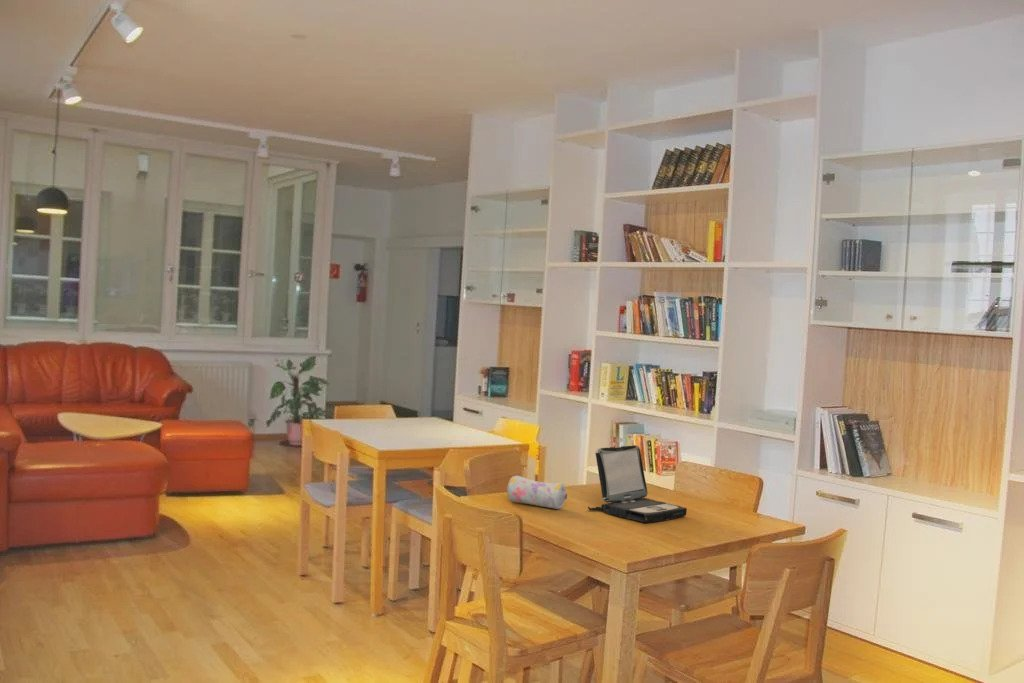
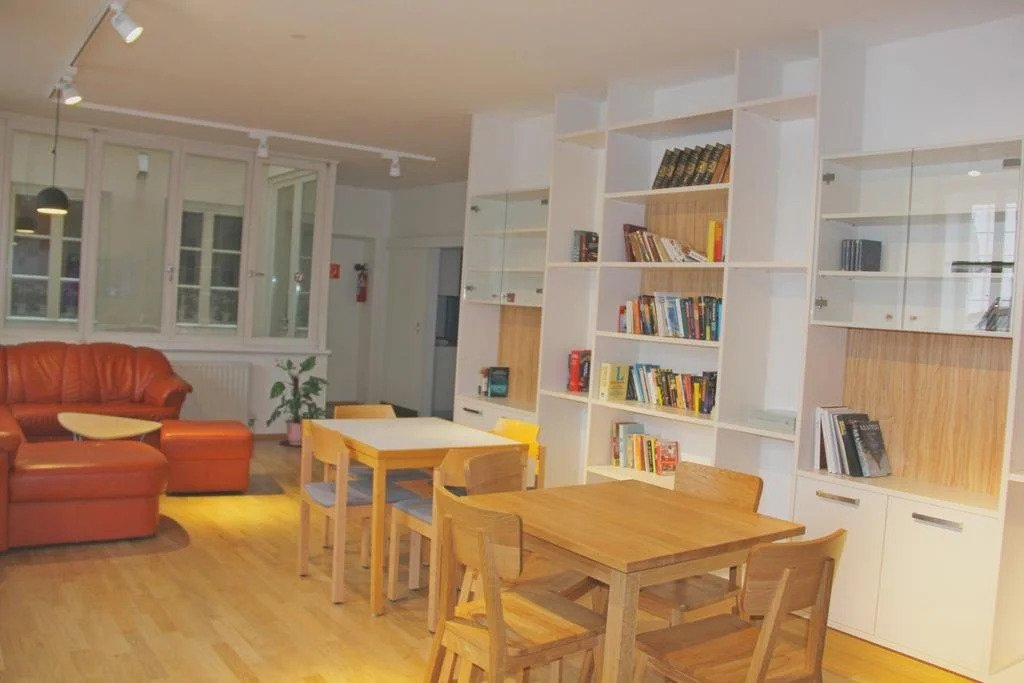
- pencil case [506,474,568,510]
- laptop [587,444,688,523]
